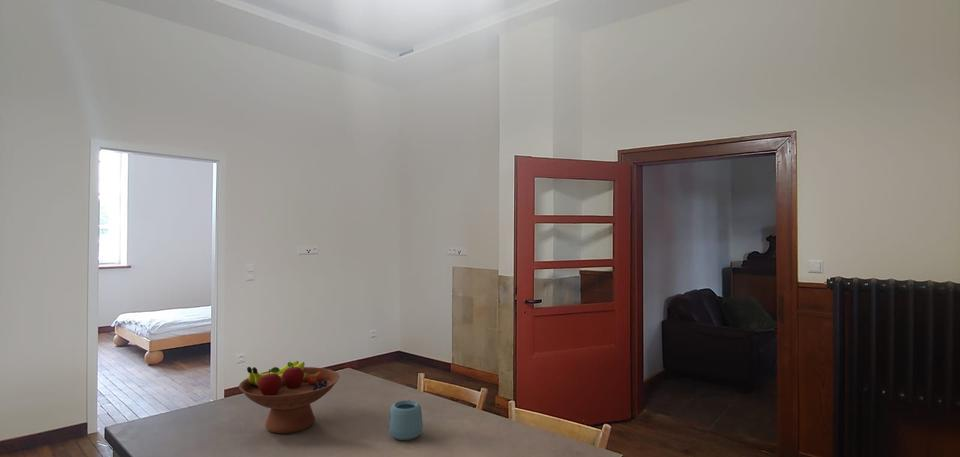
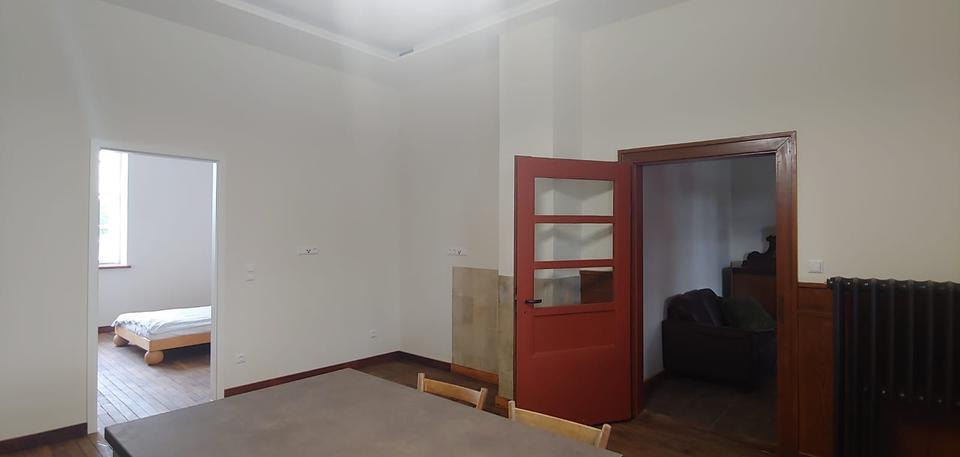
- fruit bowl [238,360,340,434]
- mug [388,398,424,441]
